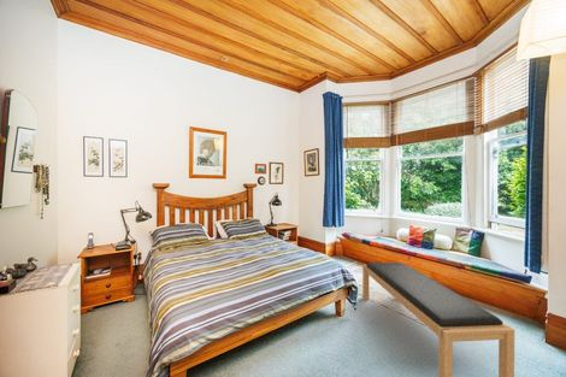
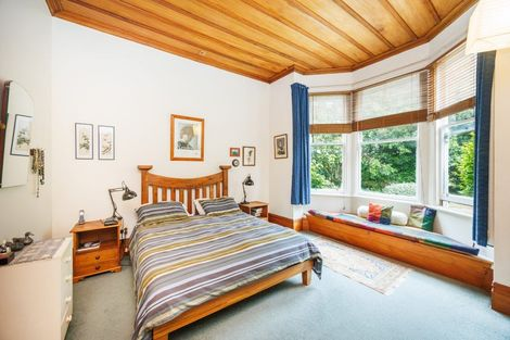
- bench [361,261,515,377]
